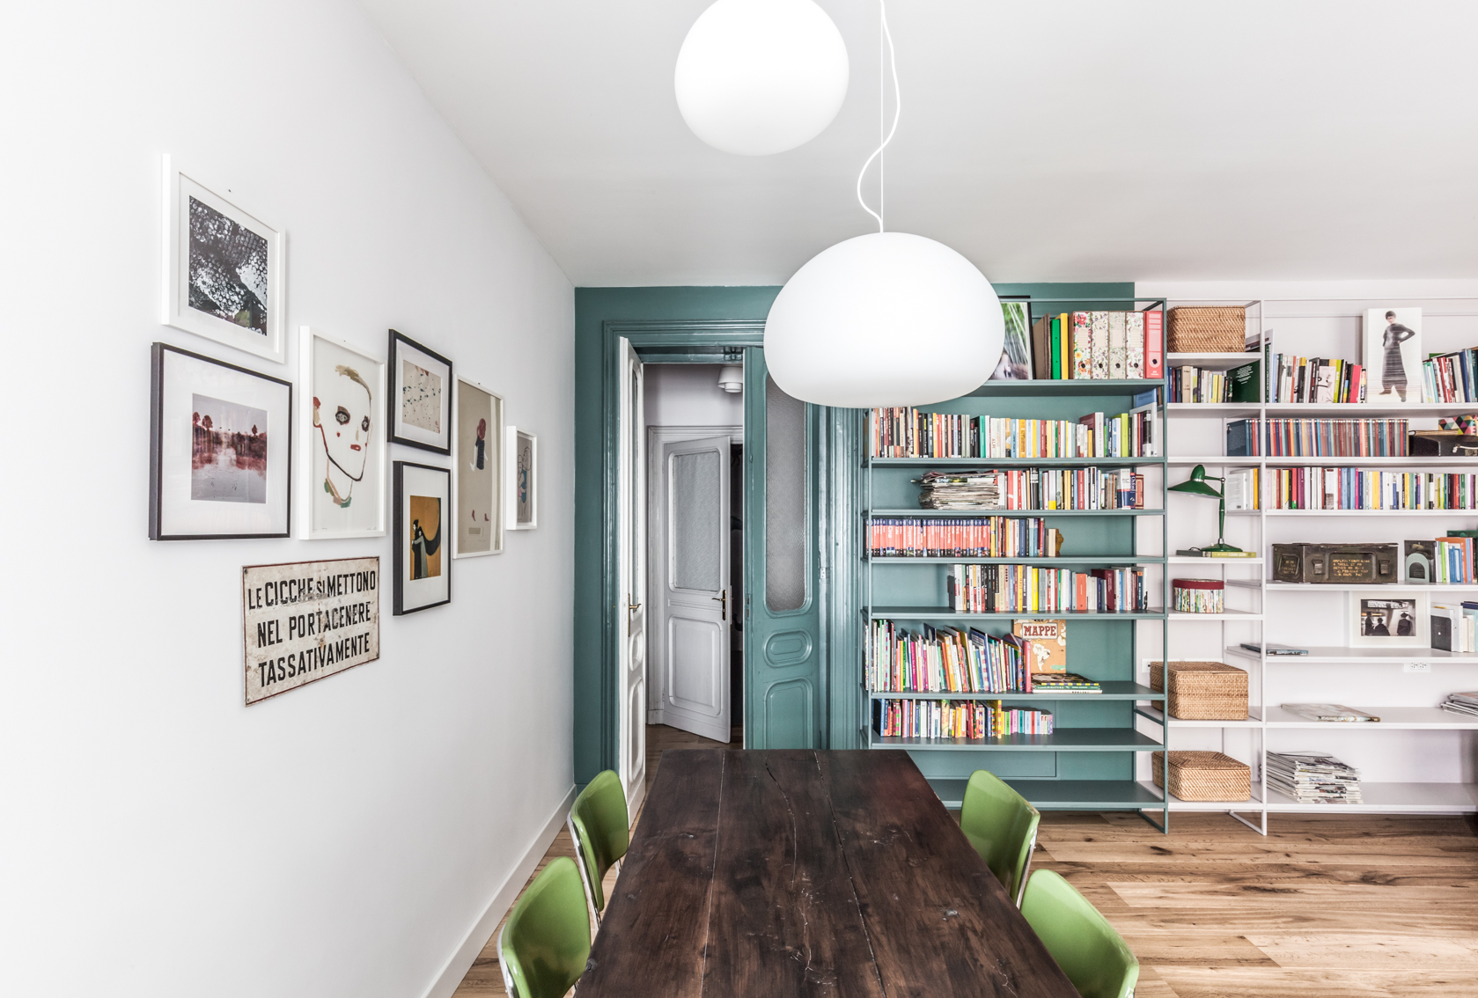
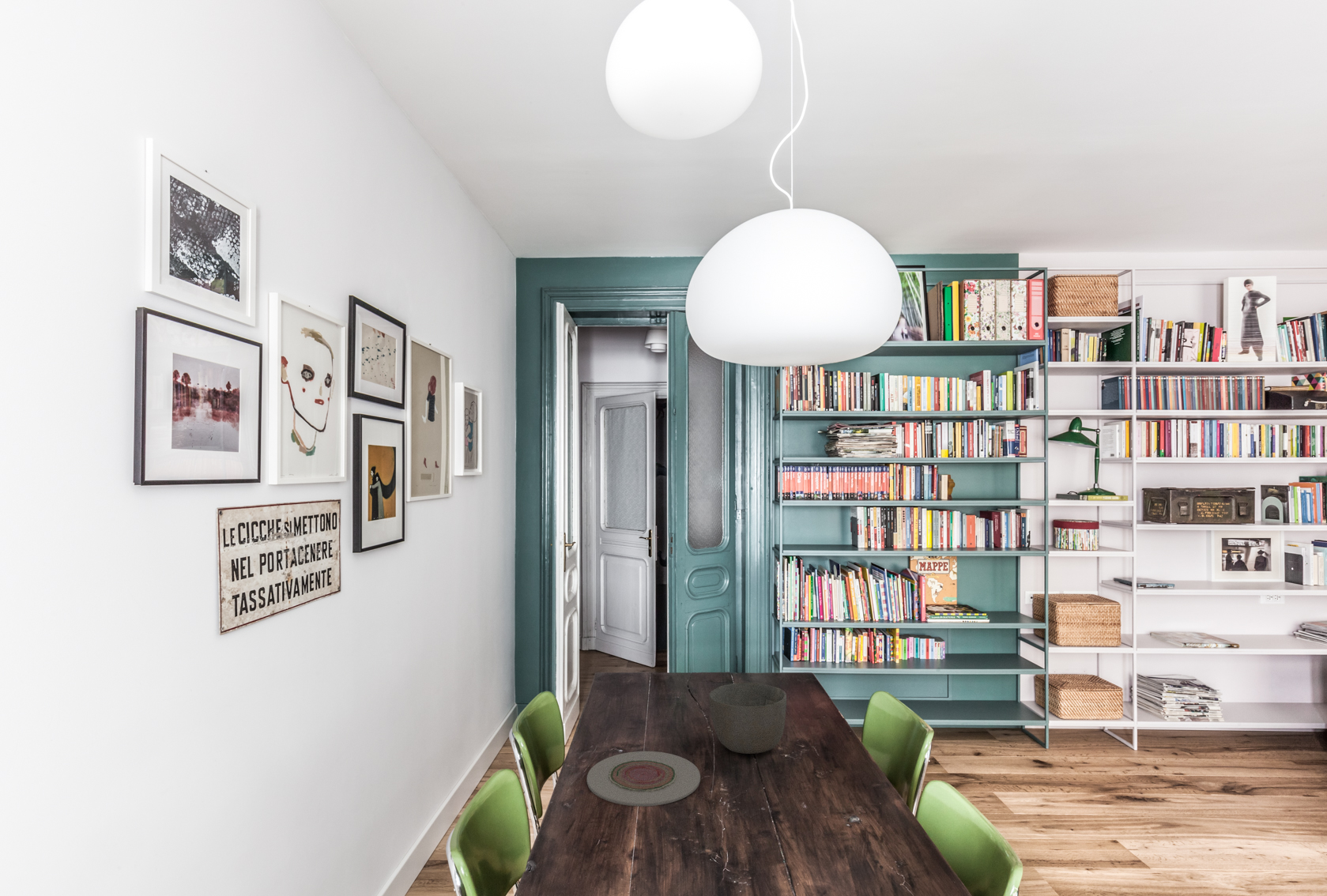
+ plate [586,751,701,808]
+ bowl [708,682,787,755]
